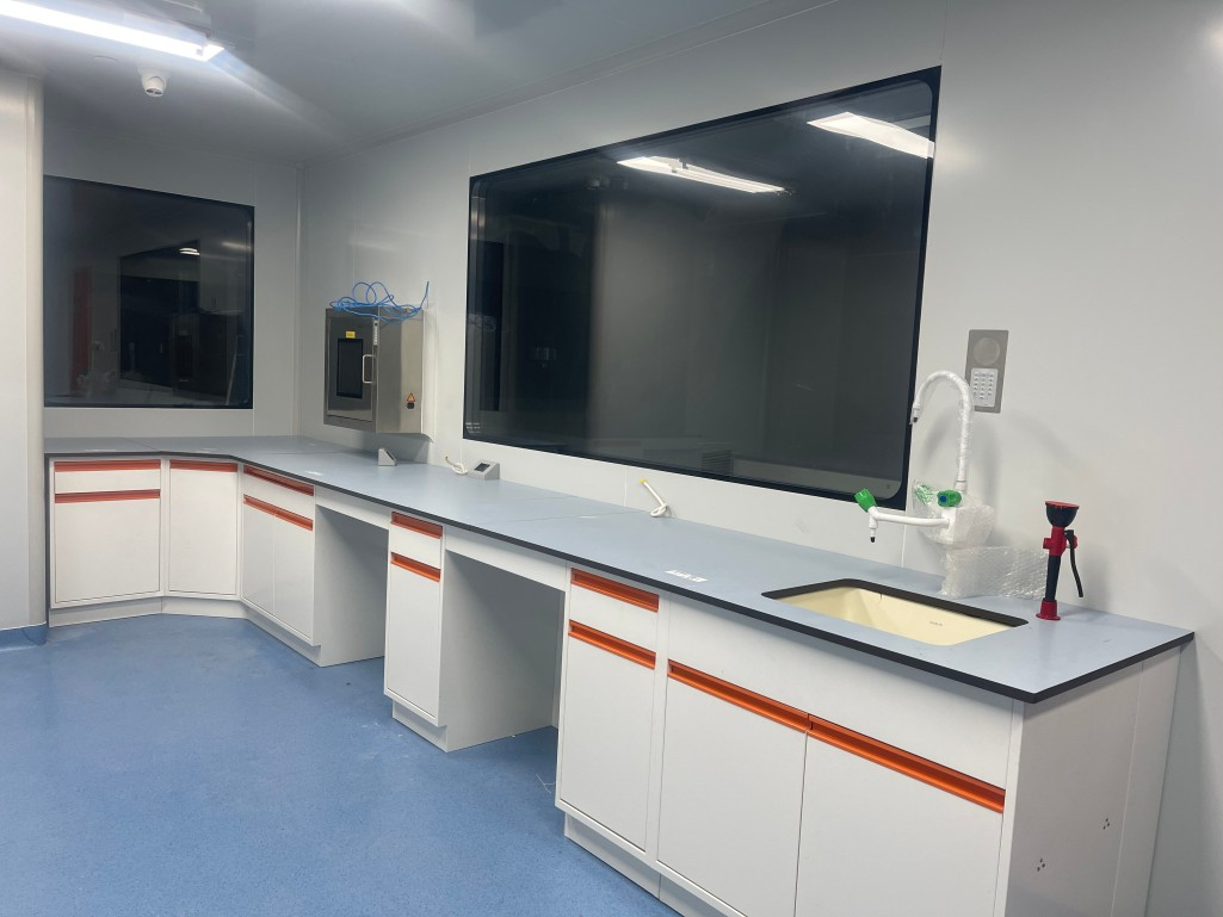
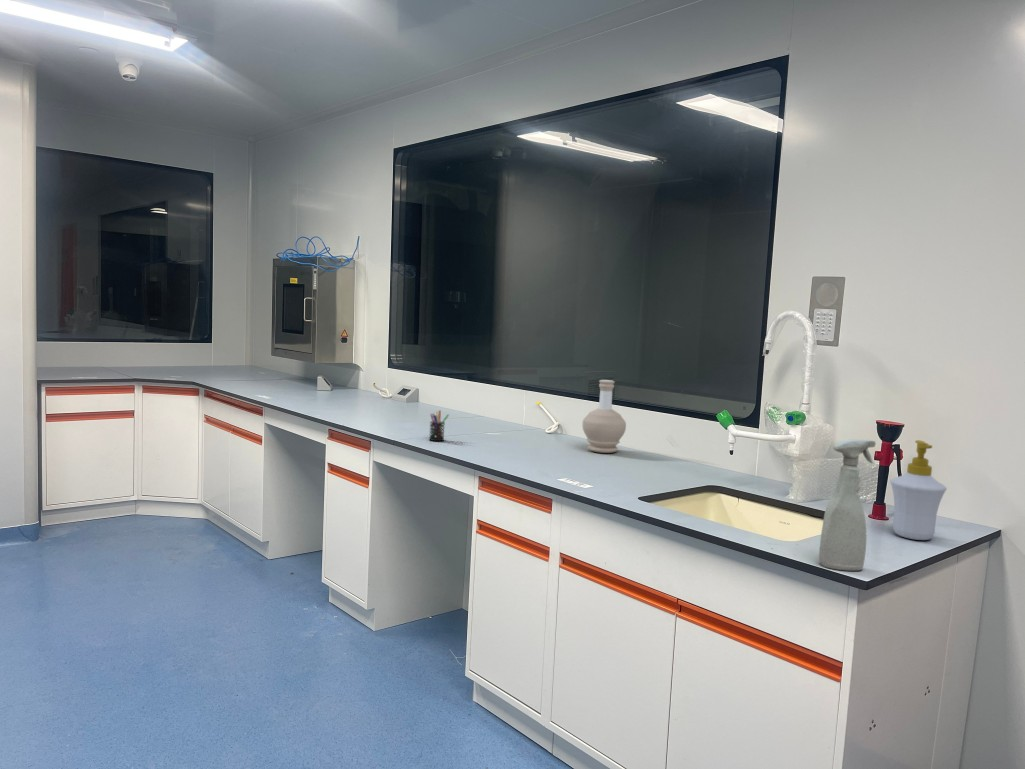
+ spray bottle [818,439,877,572]
+ pen holder [428,409,450,442]
+ soap bottle [889,439,948,541]
+ bottle [581,379,627,454]
